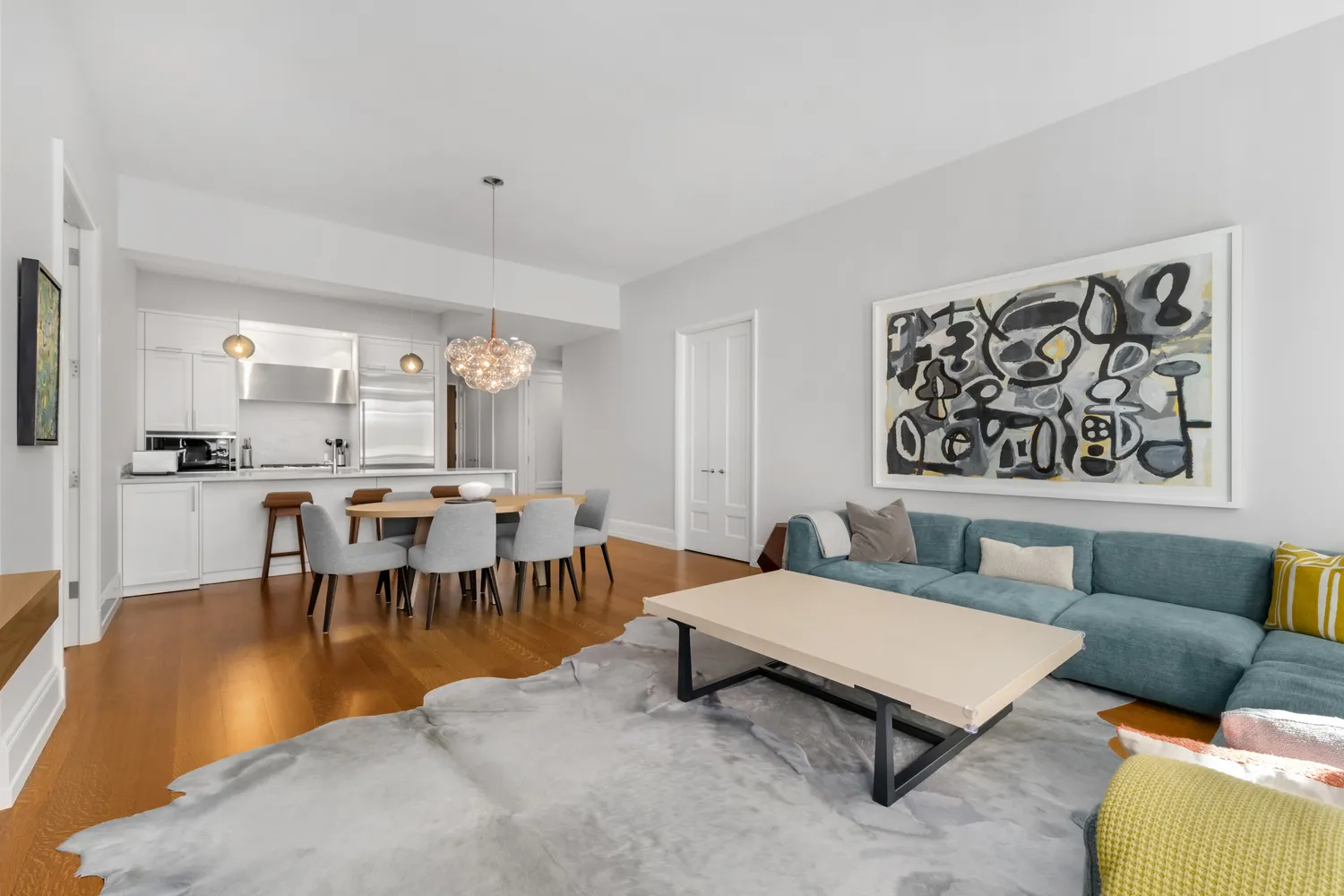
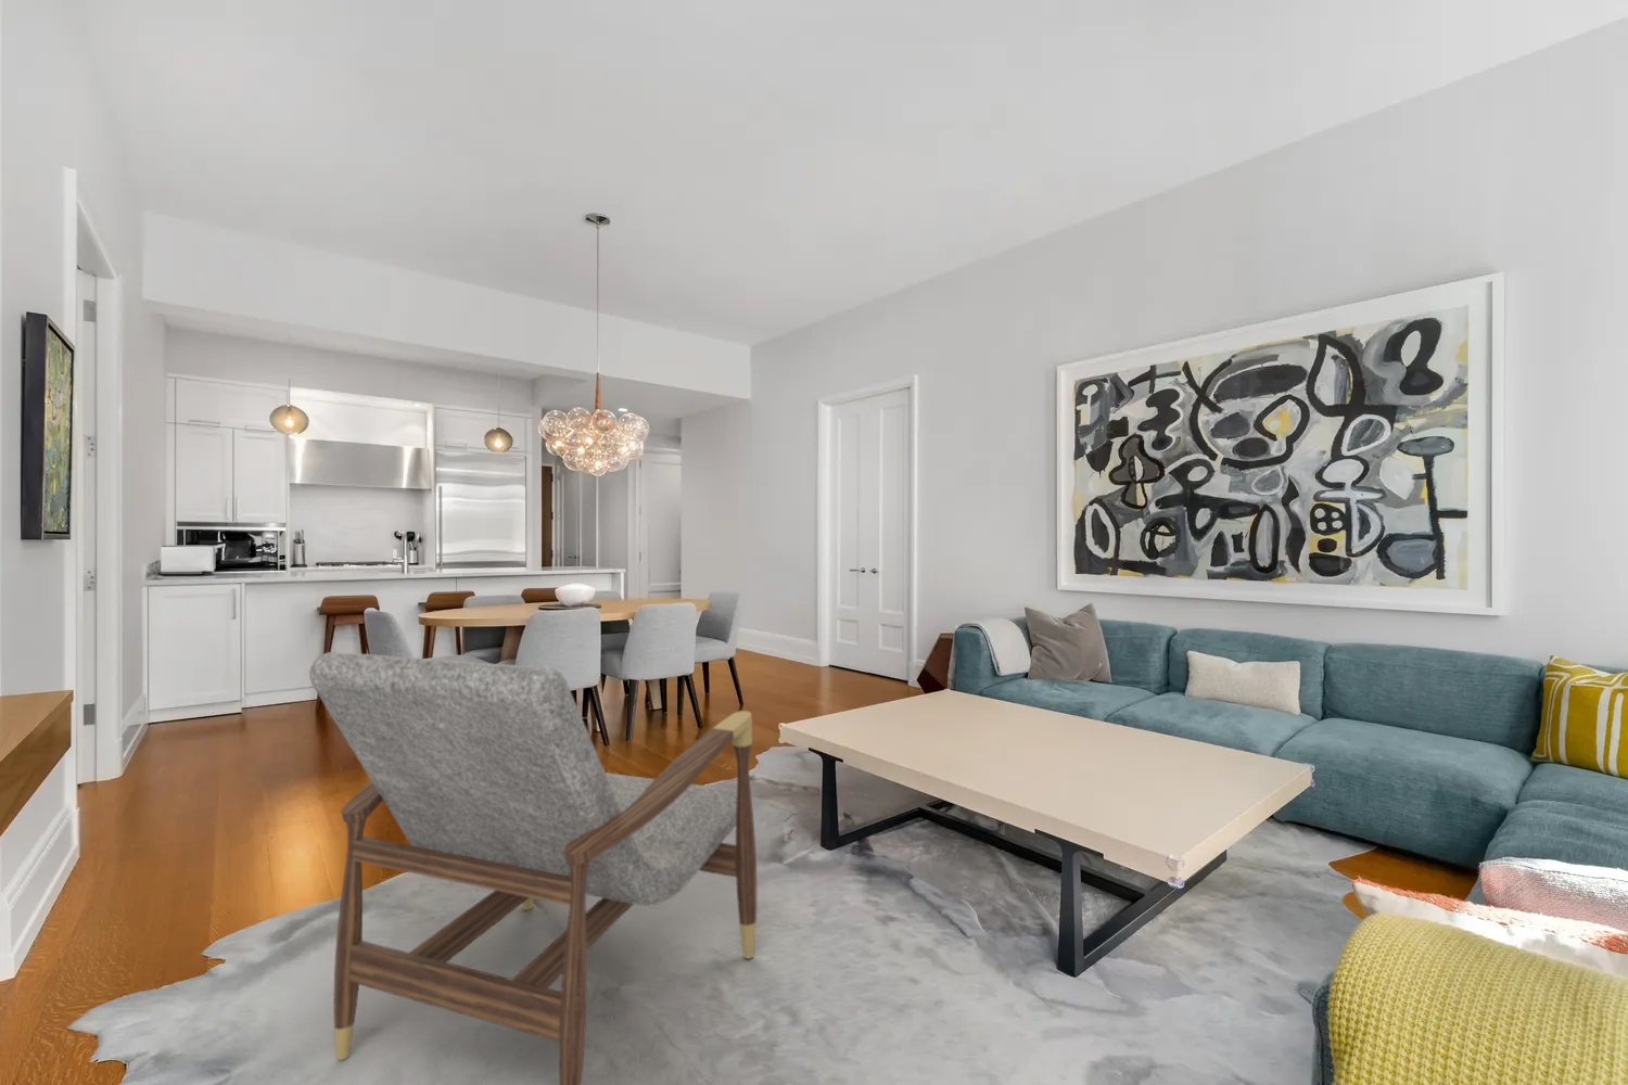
+ armchair [308,651,757,1085]
